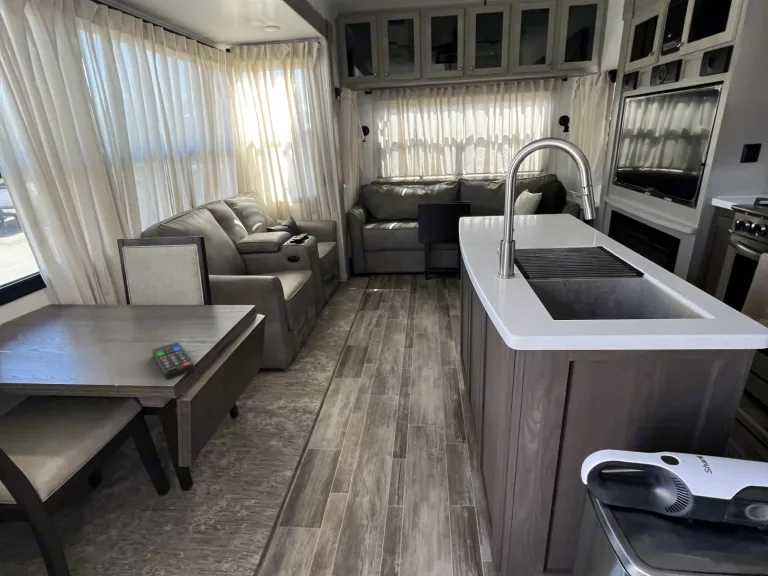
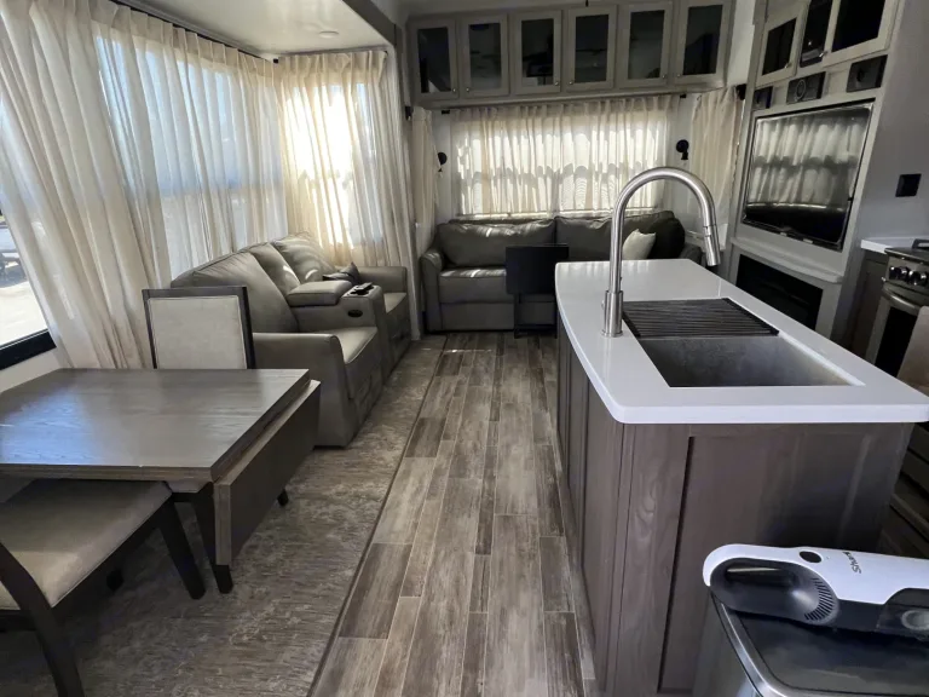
- remote control [151,341,196,380]
